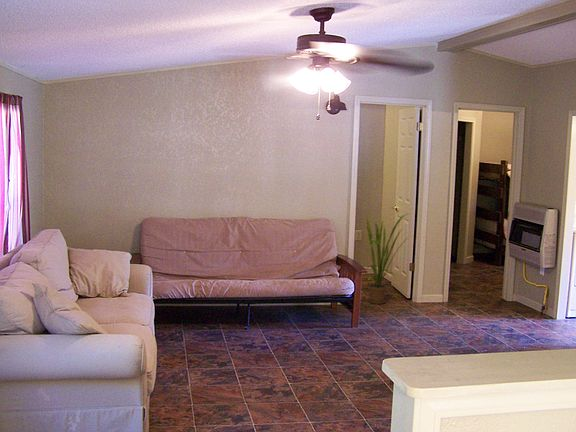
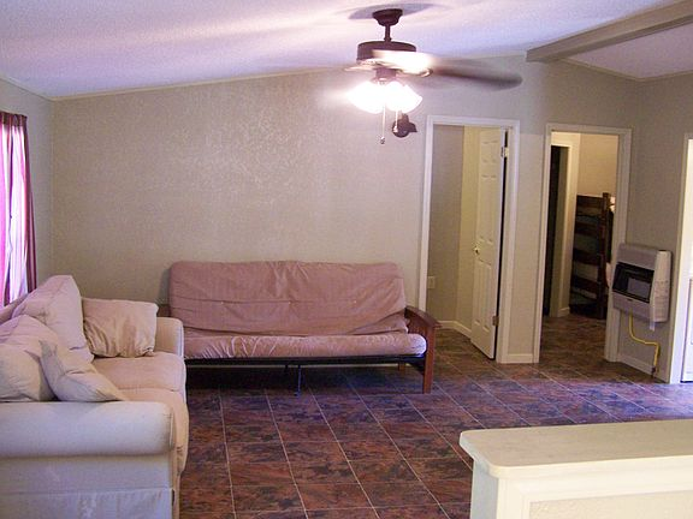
- house plant [366,212,412,305]
